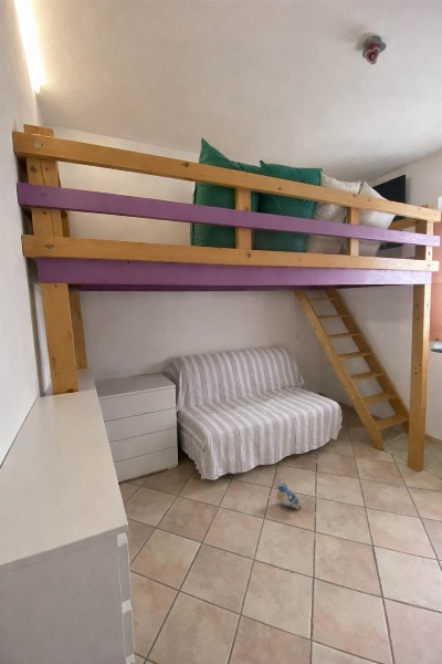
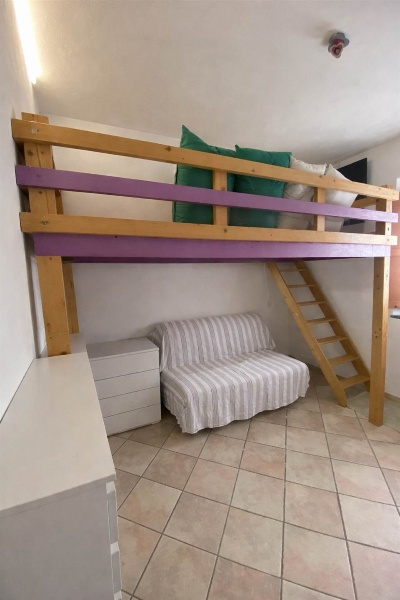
- plush toy [275,481,303,510]
